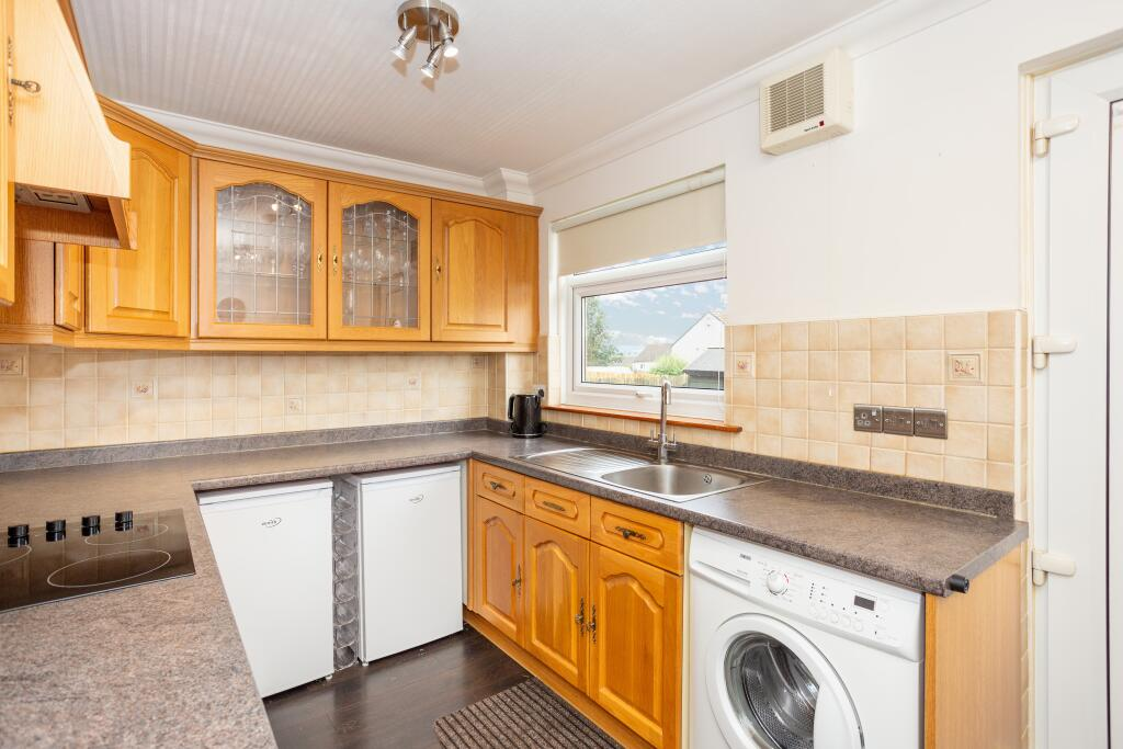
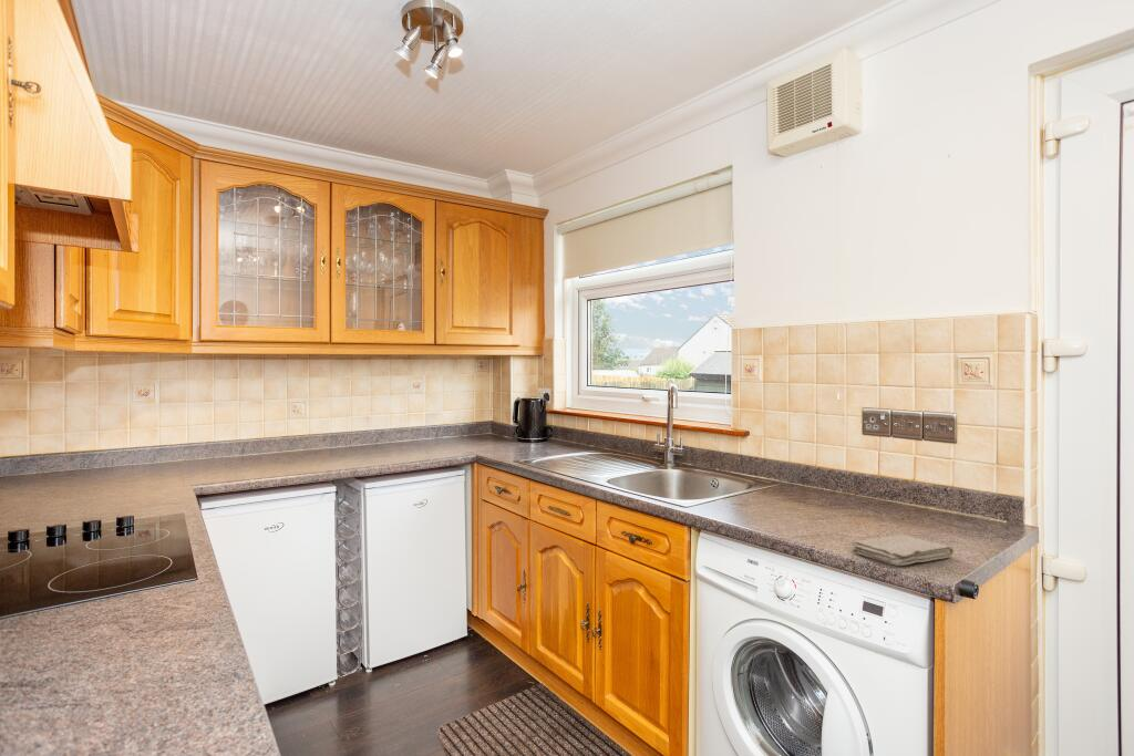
+ washcloth [850,535,955,567]
